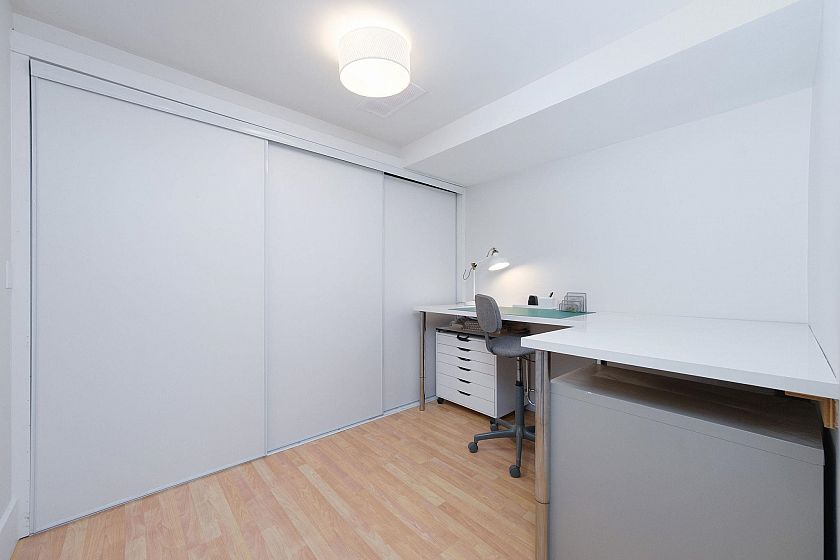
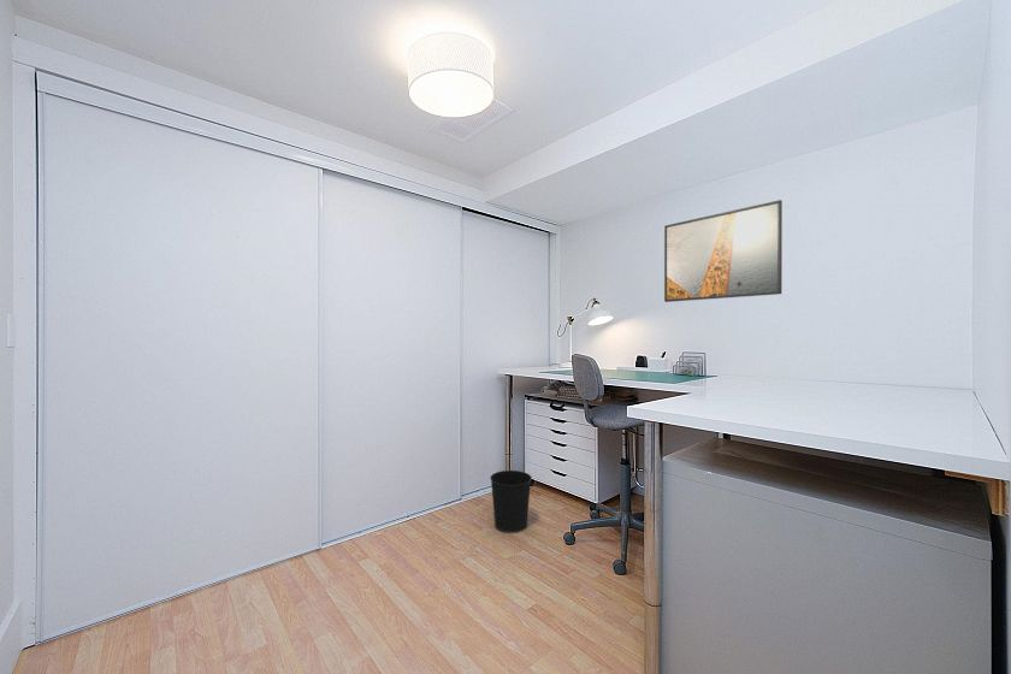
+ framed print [663,199,784,303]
+ wastebasket [489,469,533,534]
